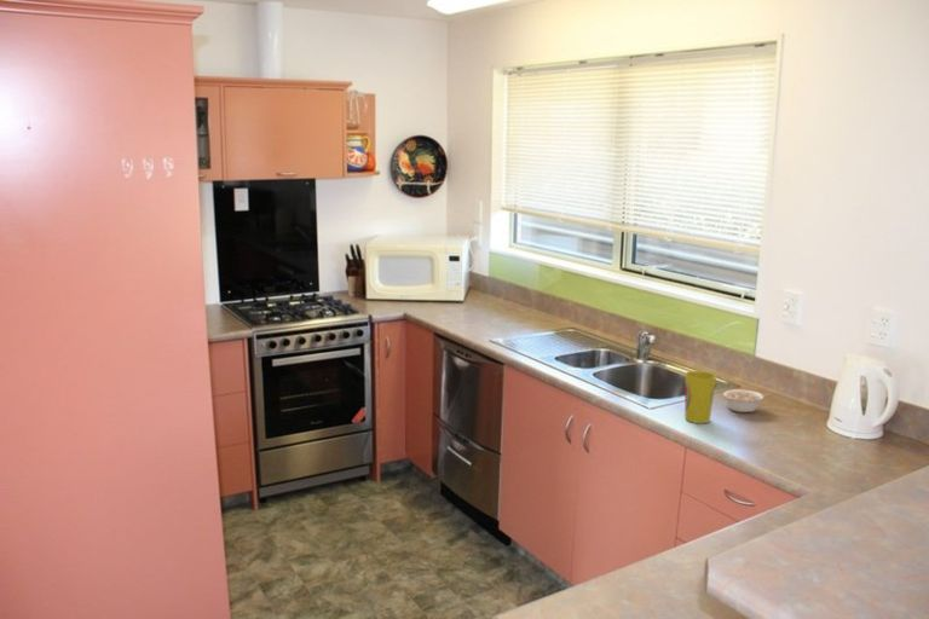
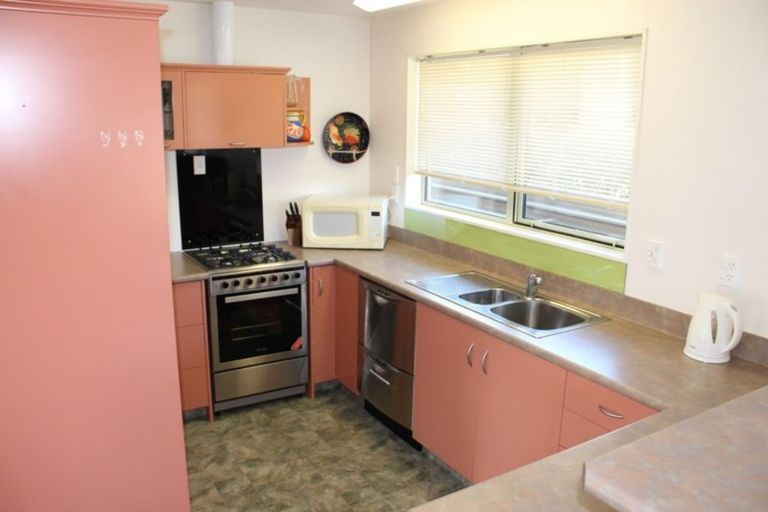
- cup [683,370,717,424]
- legume [722,388,772,413]
